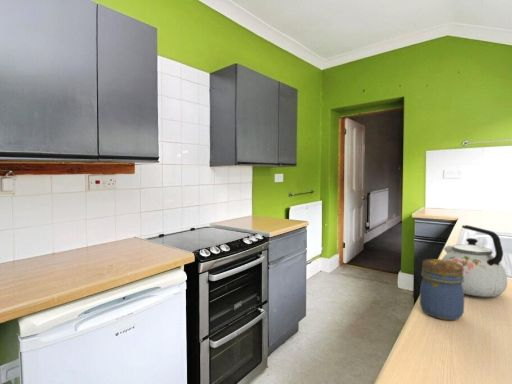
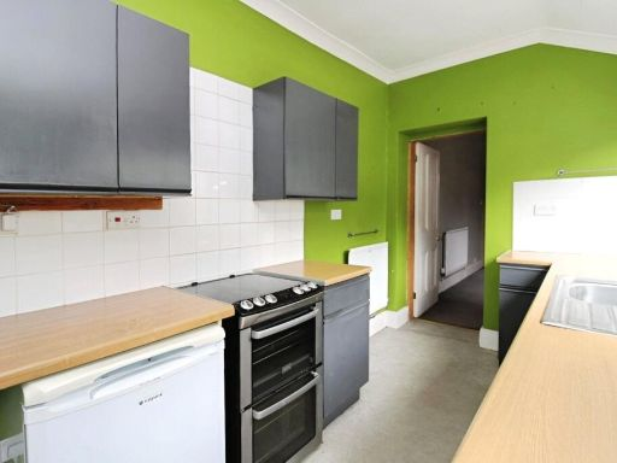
- jar [419,258,465,321]
- kettle [441,224,508,298]
